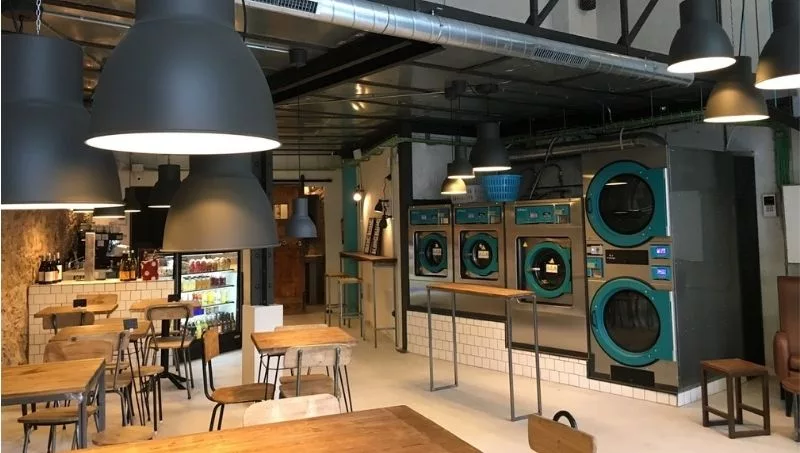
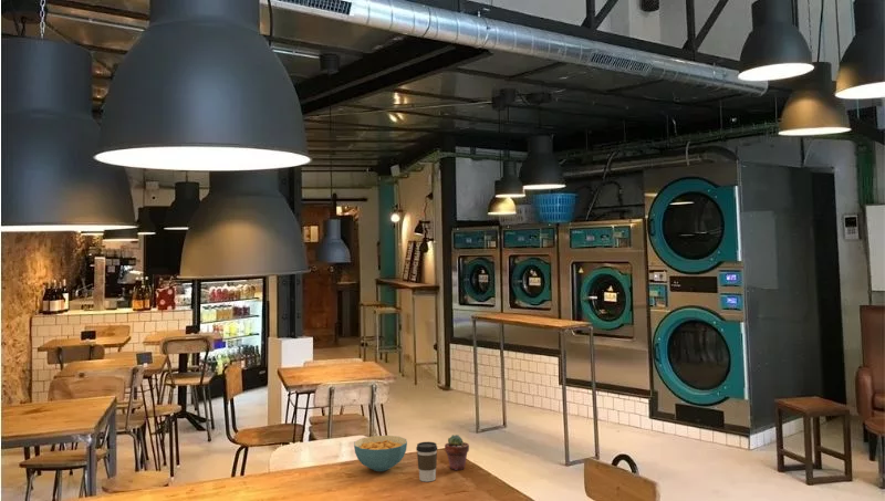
+ potted succulent [444,434,470,471]
+ coffee cup [415,441,438,483]
+ cereal bowl [353,435,408,472]
